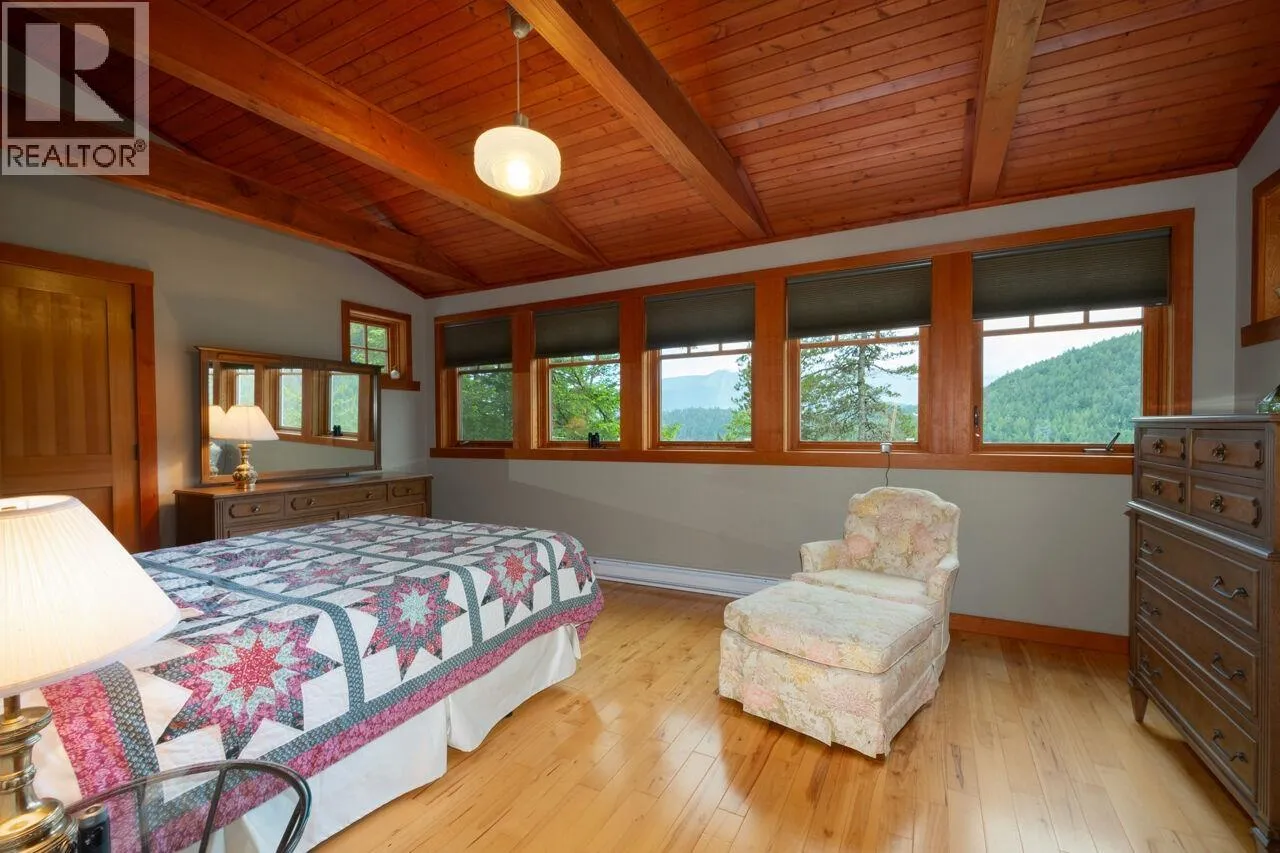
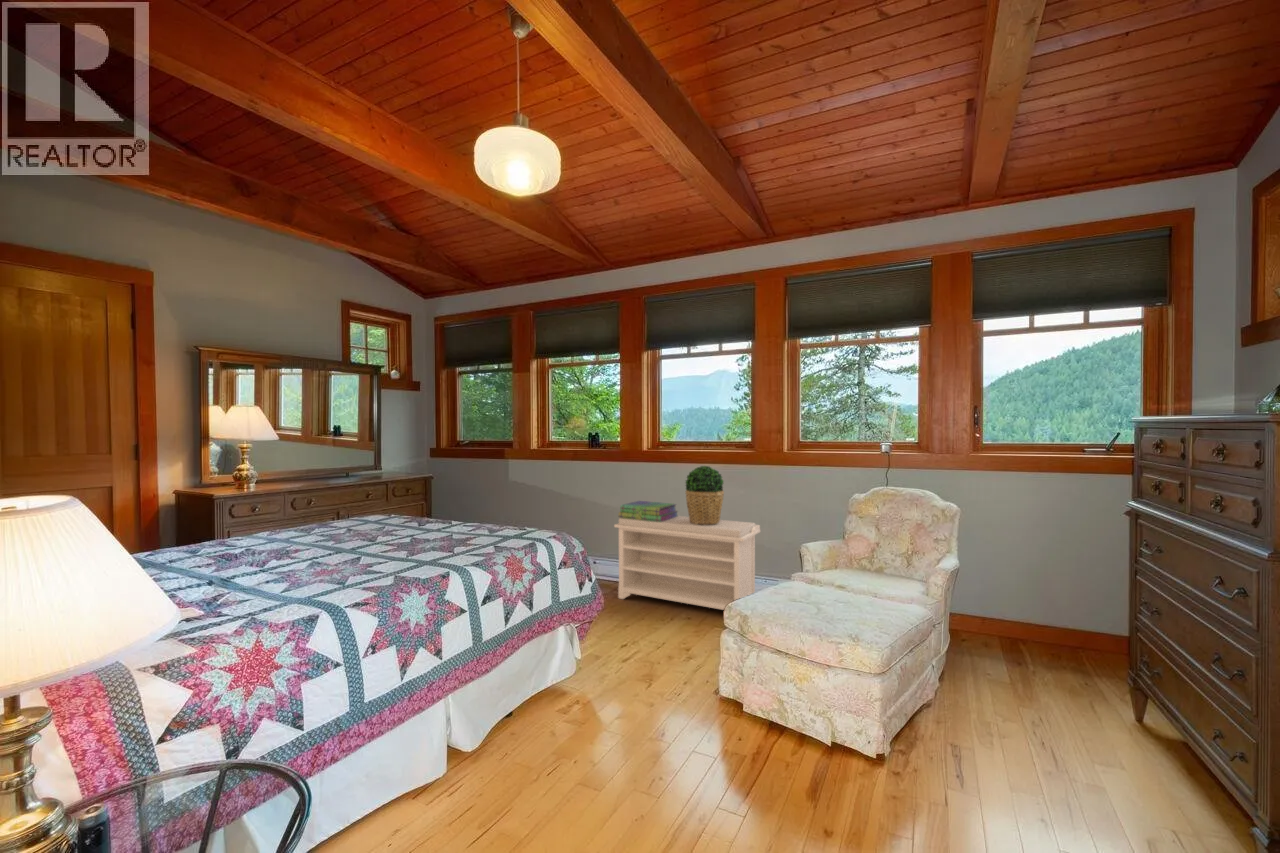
+ stack of books [617,500,679,522]
+ potted plant [684,465,725,525]
+ bench [613,515,761,611]
